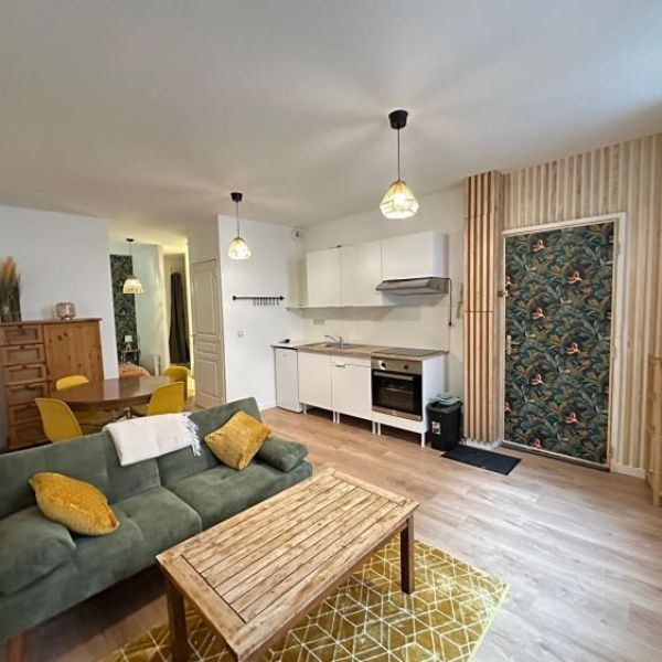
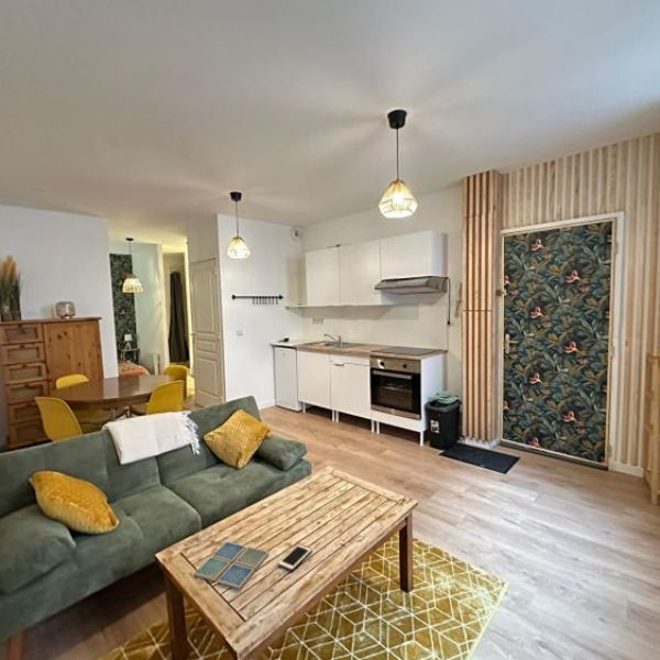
+ cell phone [277,543,312,572]
+ drink coaster [193,540,270,591]
